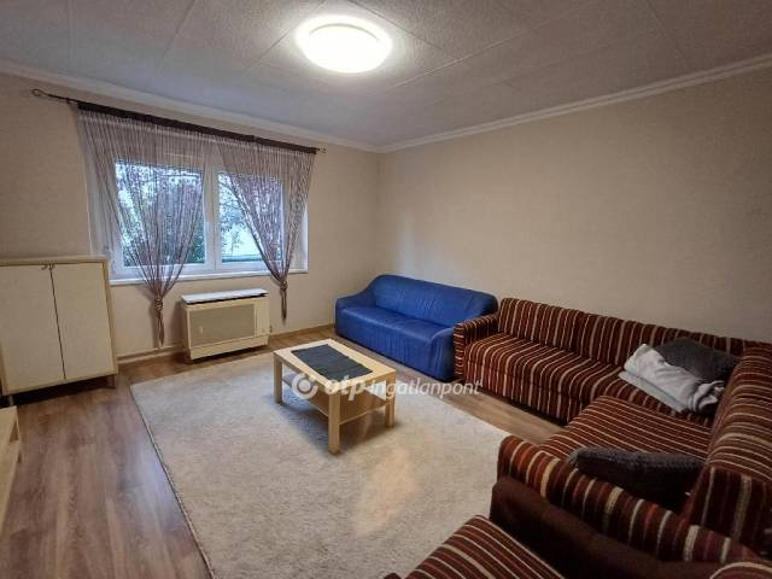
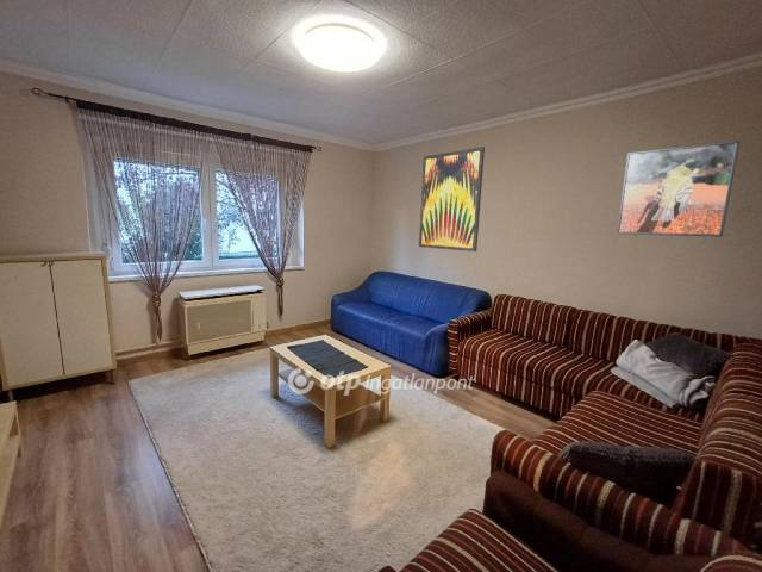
+ wall art [418,145,486,253]
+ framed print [616,139,741,238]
